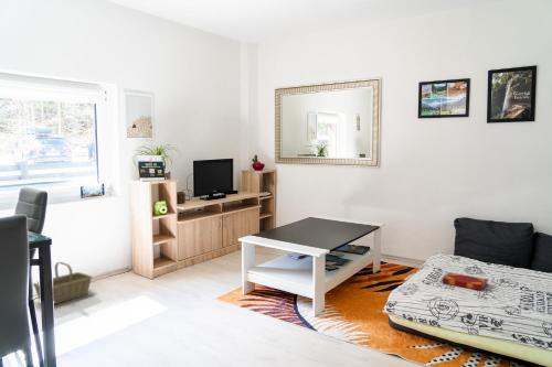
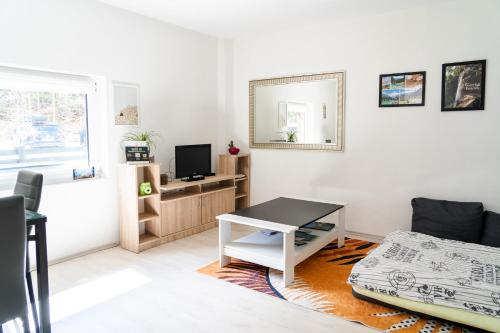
- basket [32,261,93,305]
- hardback book [442,271,489,292]
